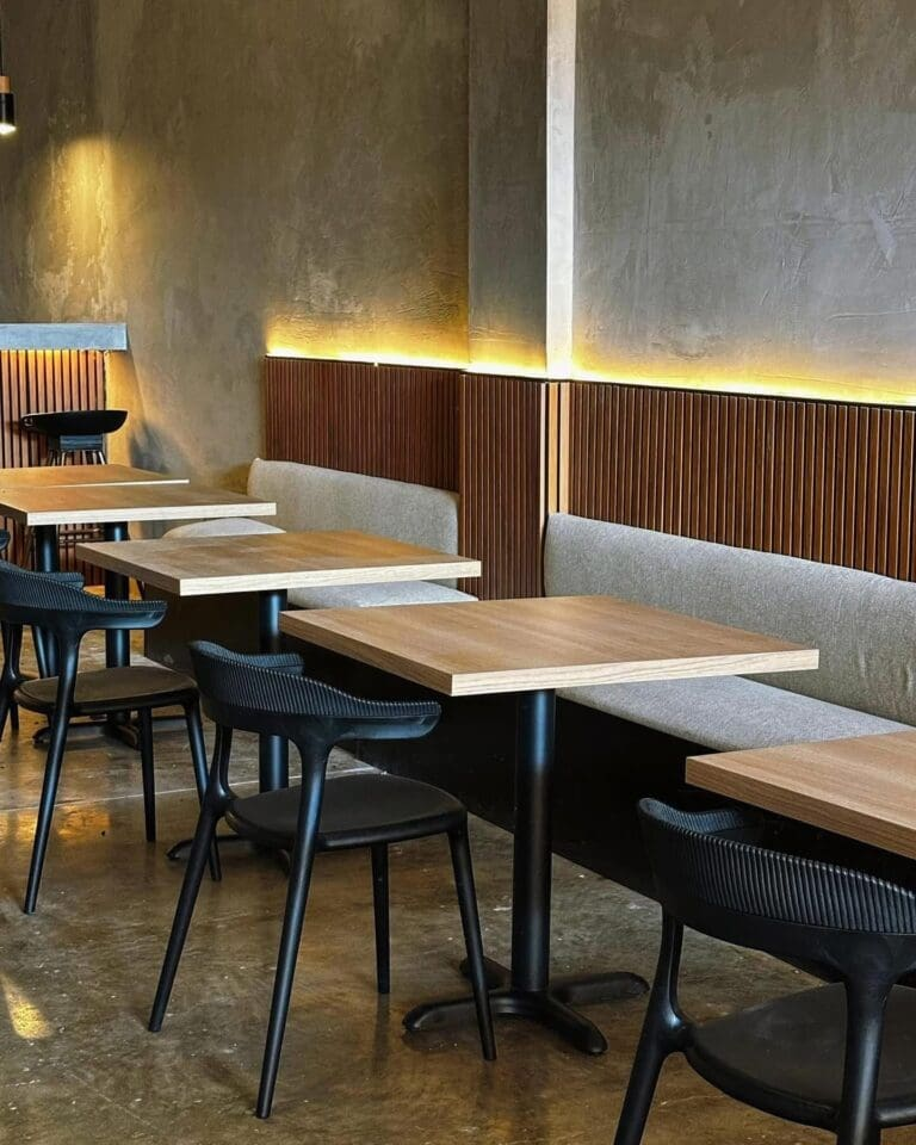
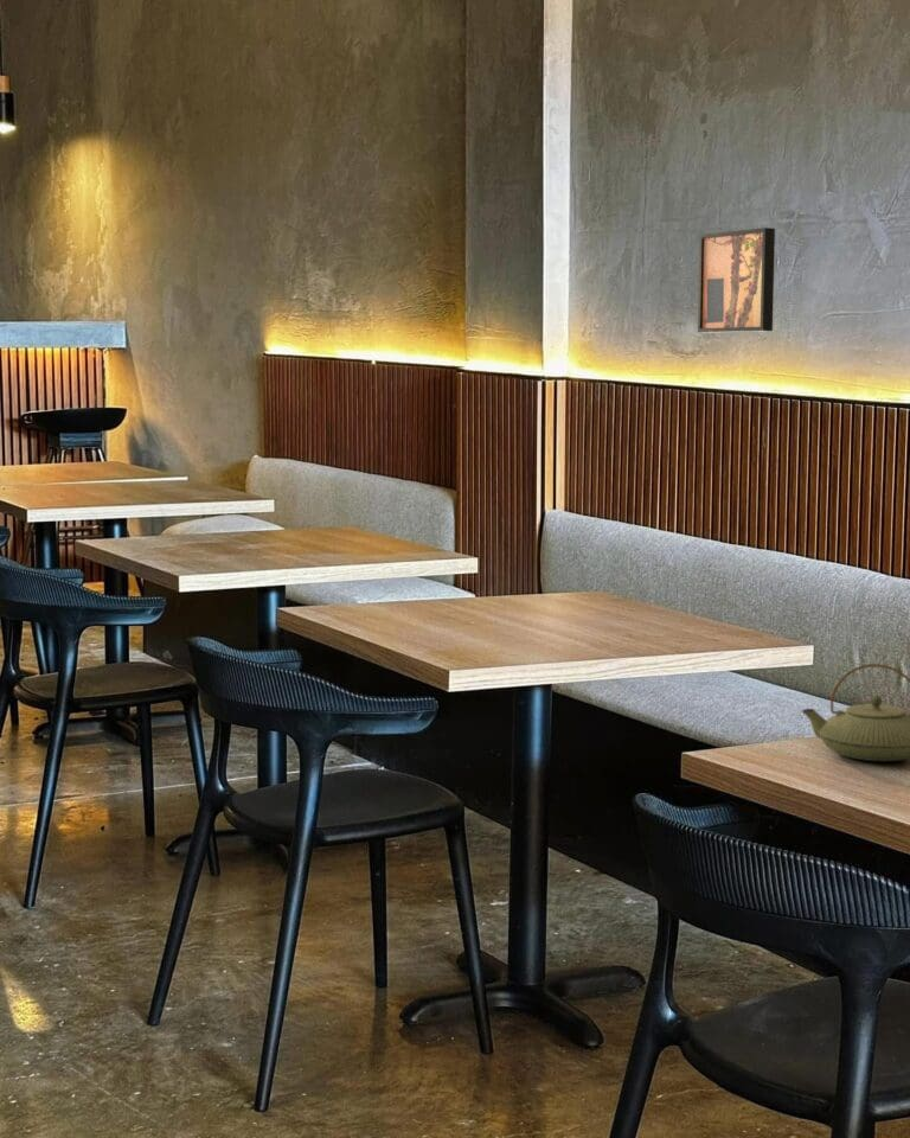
+ wall art [697,226,776,333]
+ teapot [801,663,910,762]
